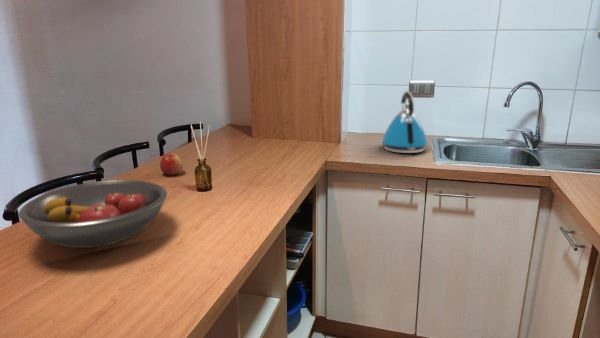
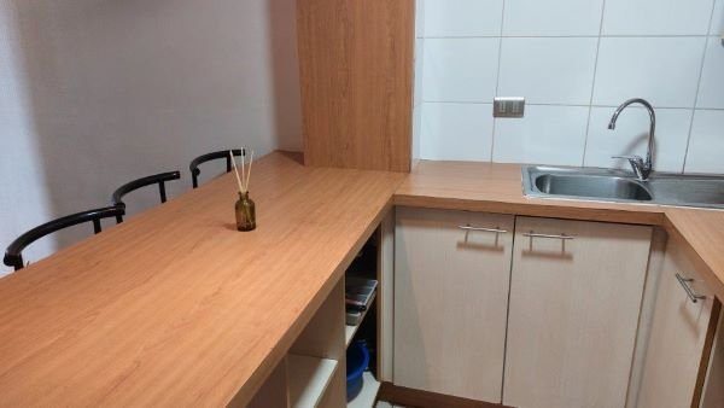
- fruit bowl [17,179,168,249]
- kettle [381,90,429,154]
- apple [159,152,184,176]
